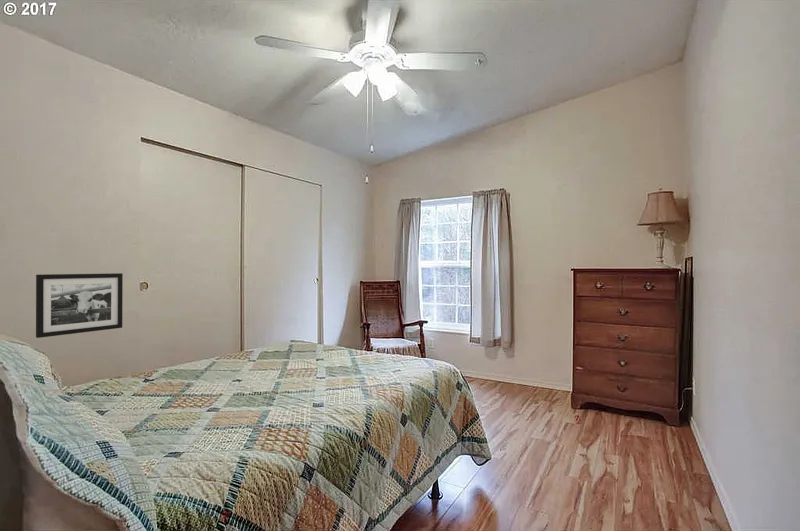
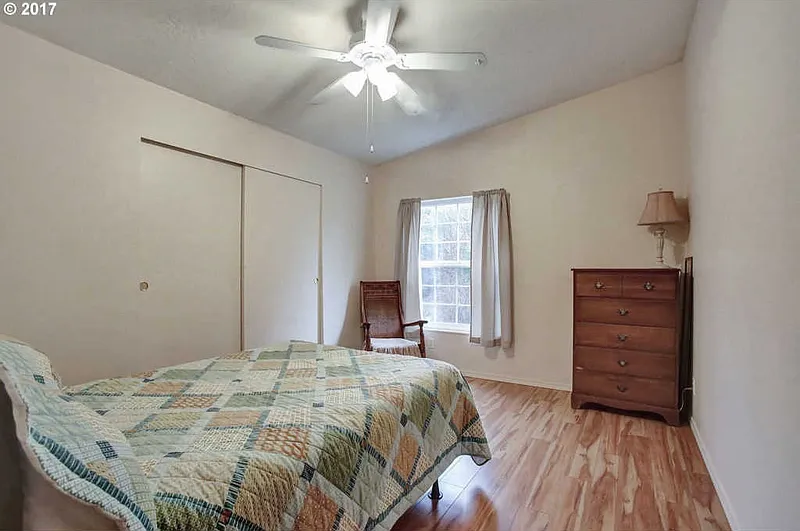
- picture frame [35,272,124,339]
